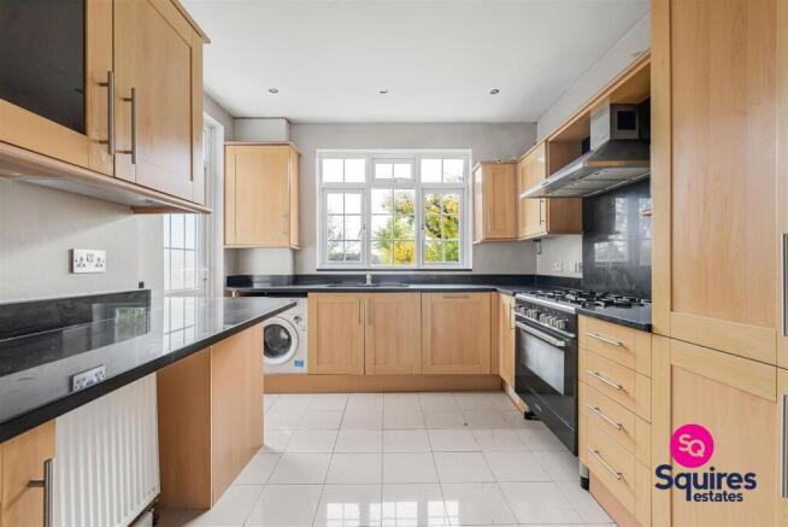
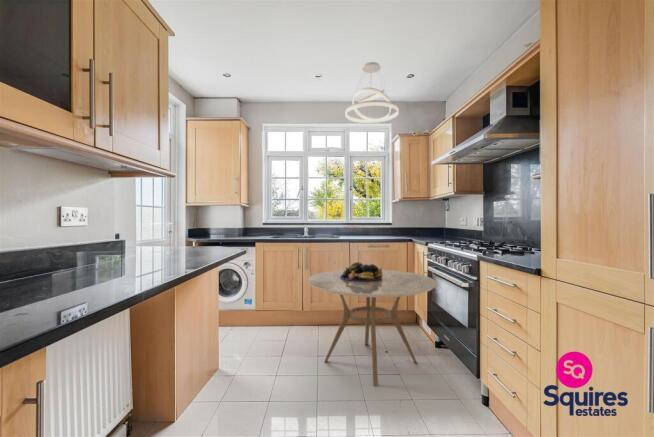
+ fruit bowl [340,261,383,281]
+ pendant light [344,61,400,124]
+ dining table [307,269,437,387]
